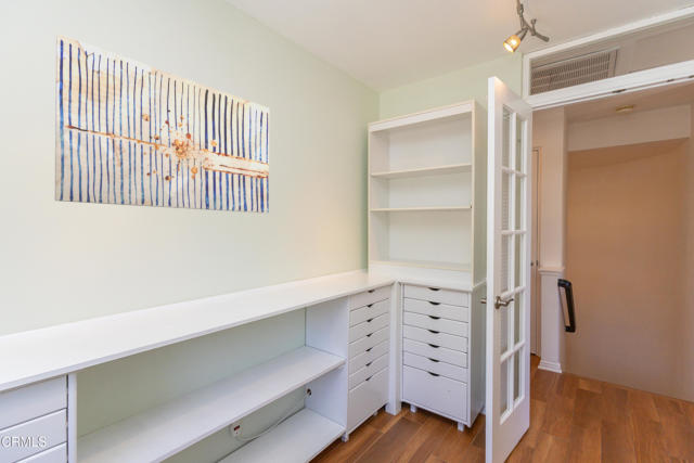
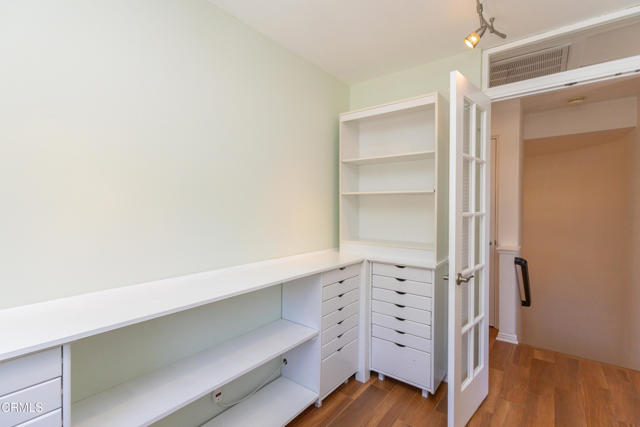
- wall art [54,33,270,214]
